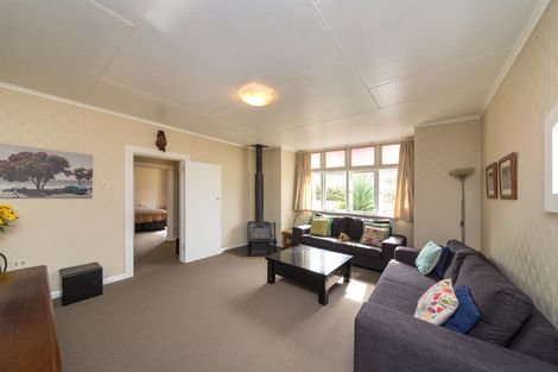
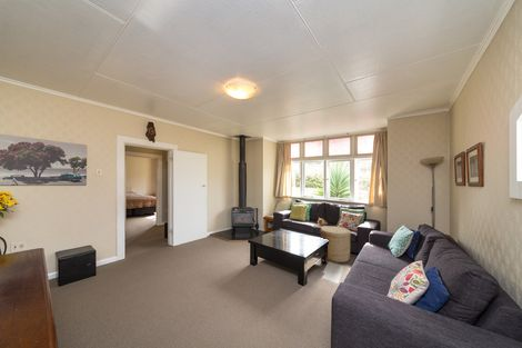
+ basket [319,225,352,264]
